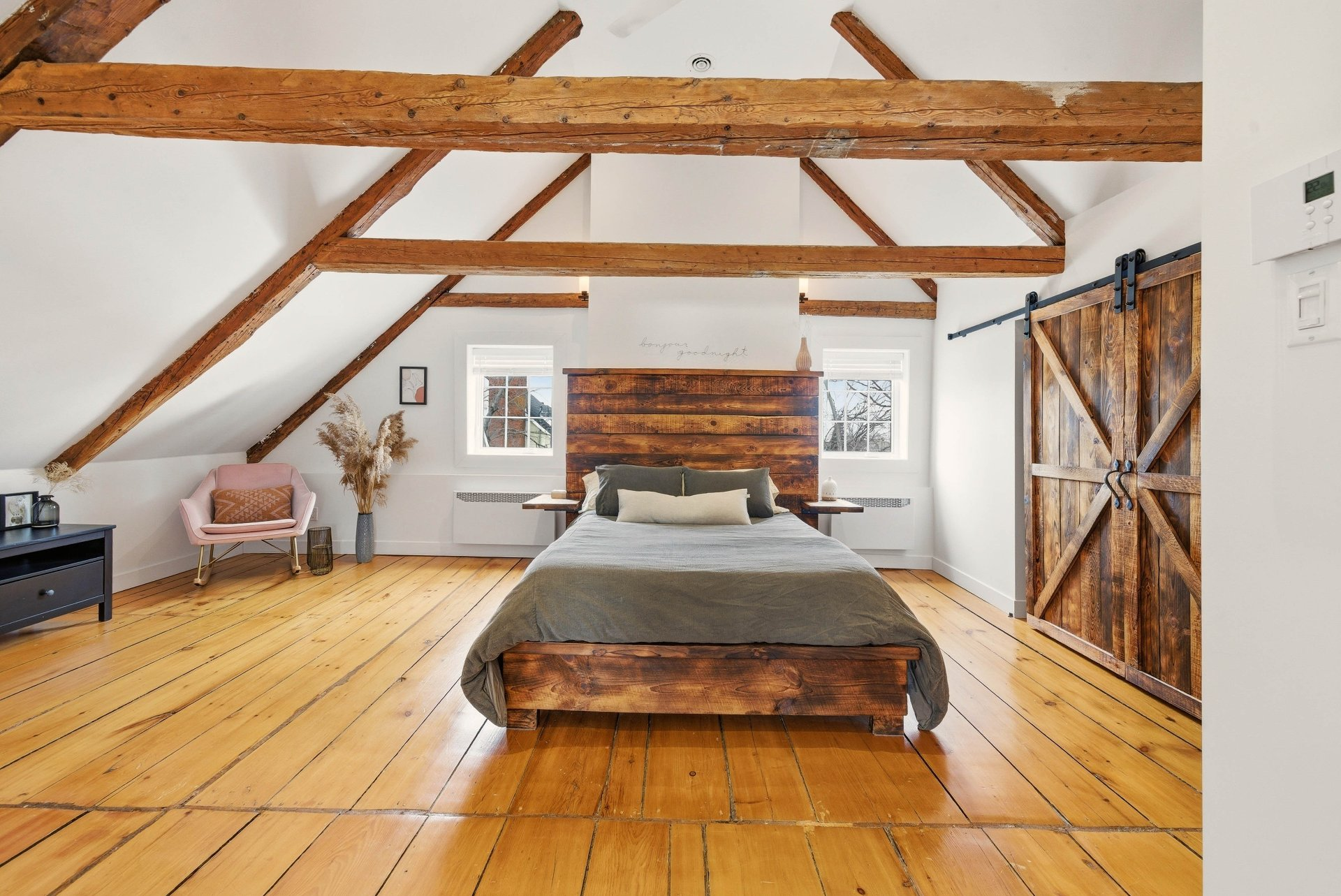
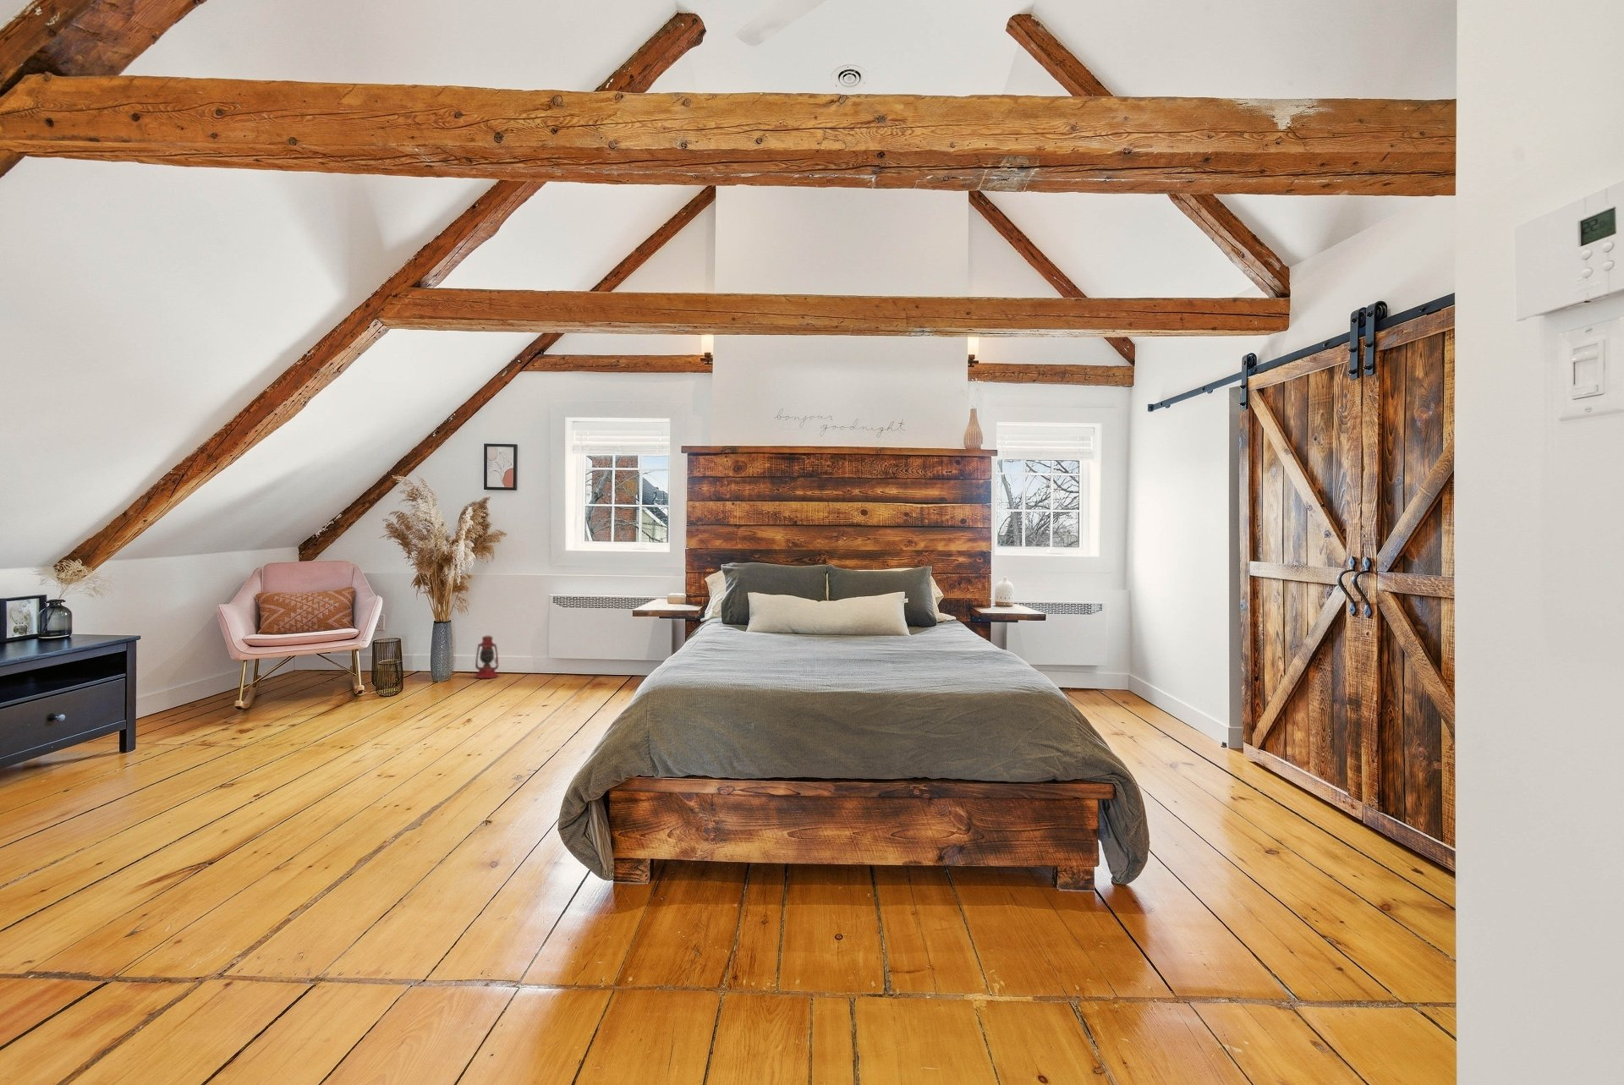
+ lantern [472,635,499,679]
